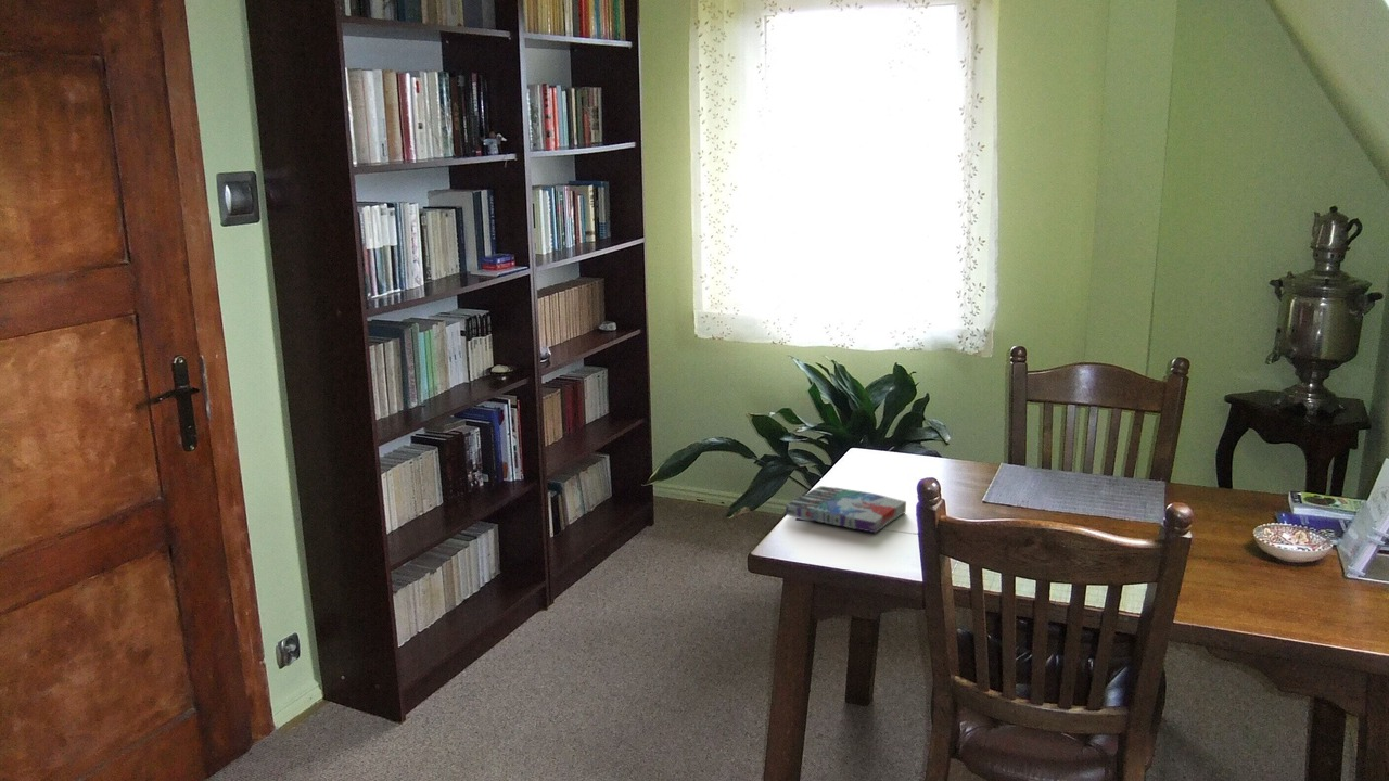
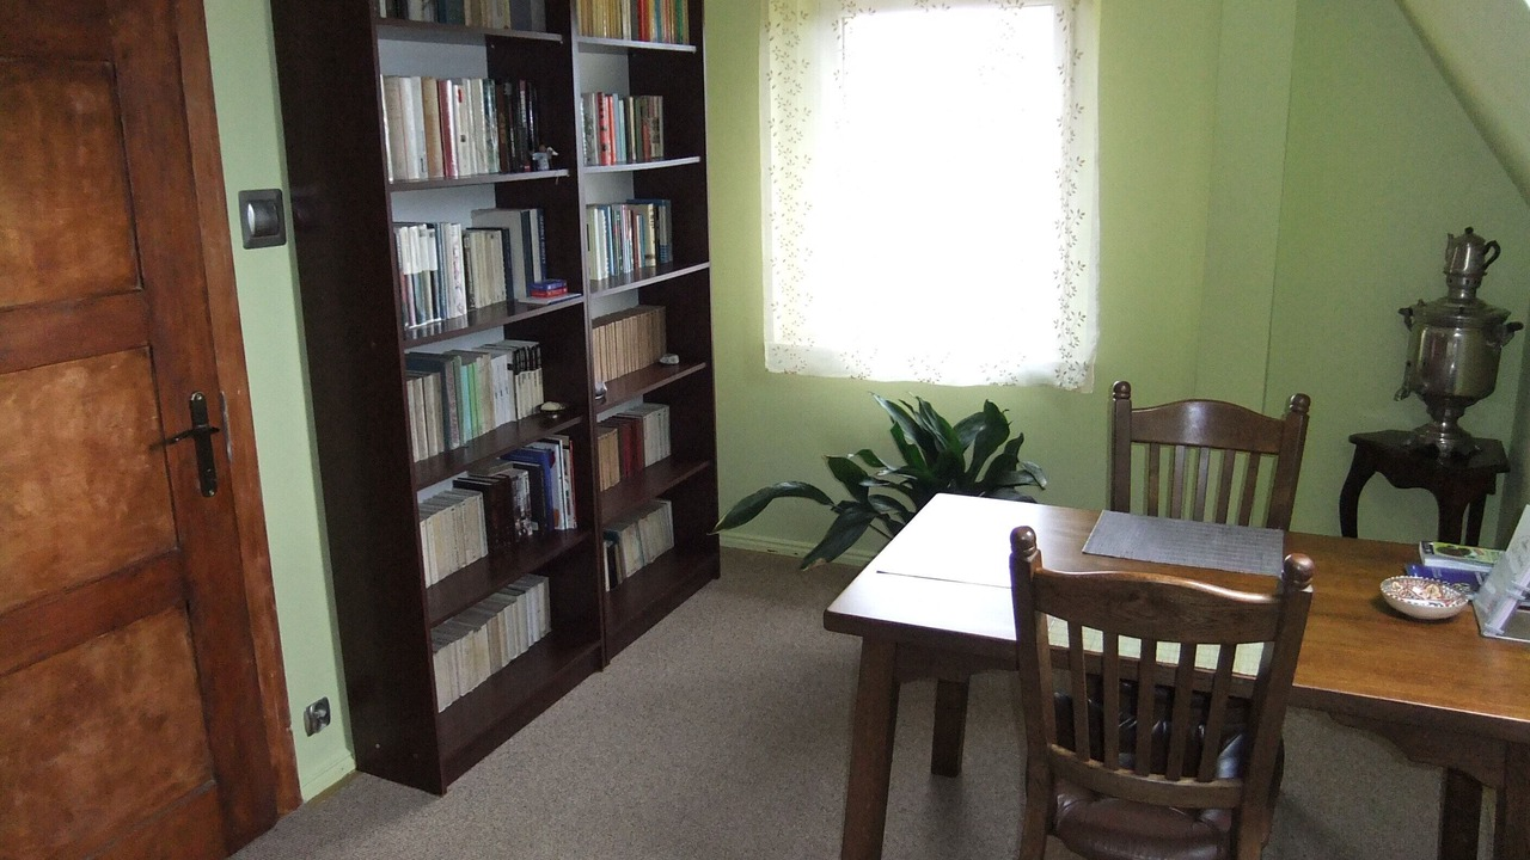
- book [785,485,907,534]
